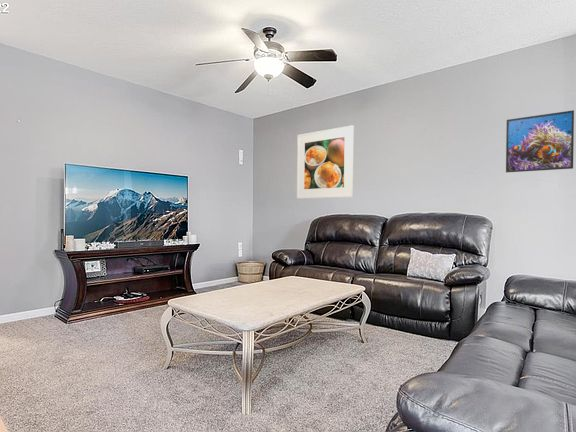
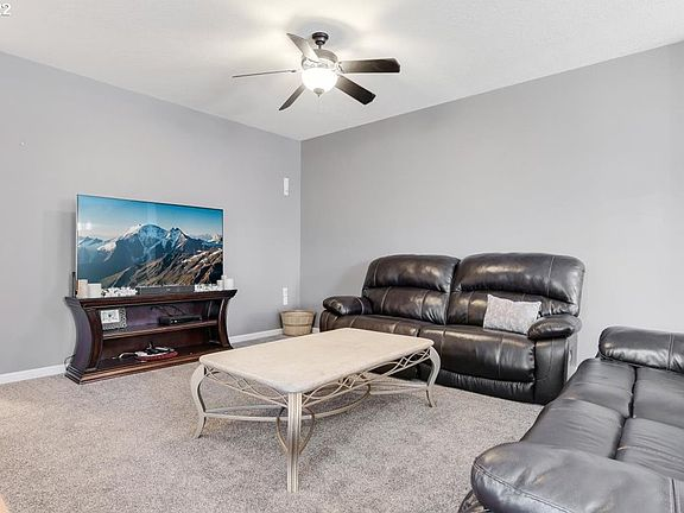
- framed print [296,124,355,200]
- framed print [505,109,575,173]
